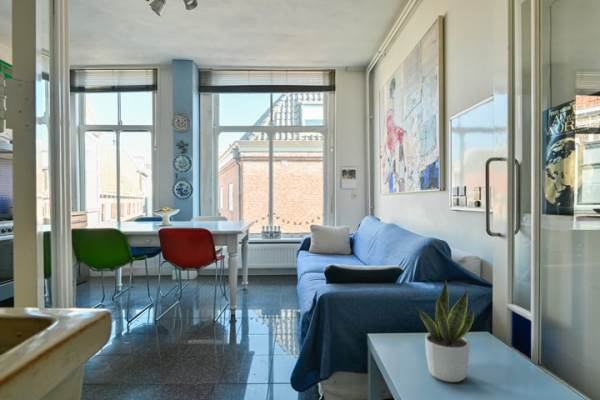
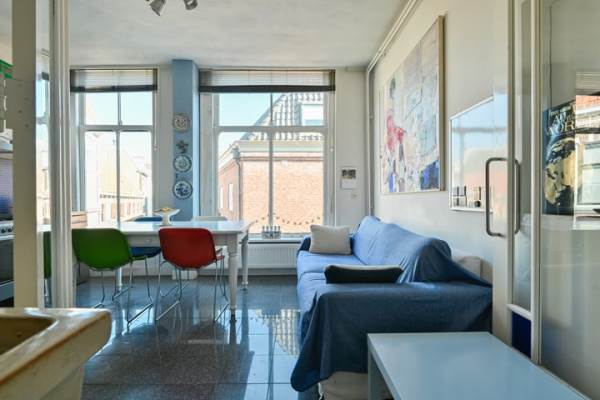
- potted plant [417,280,475,383]
